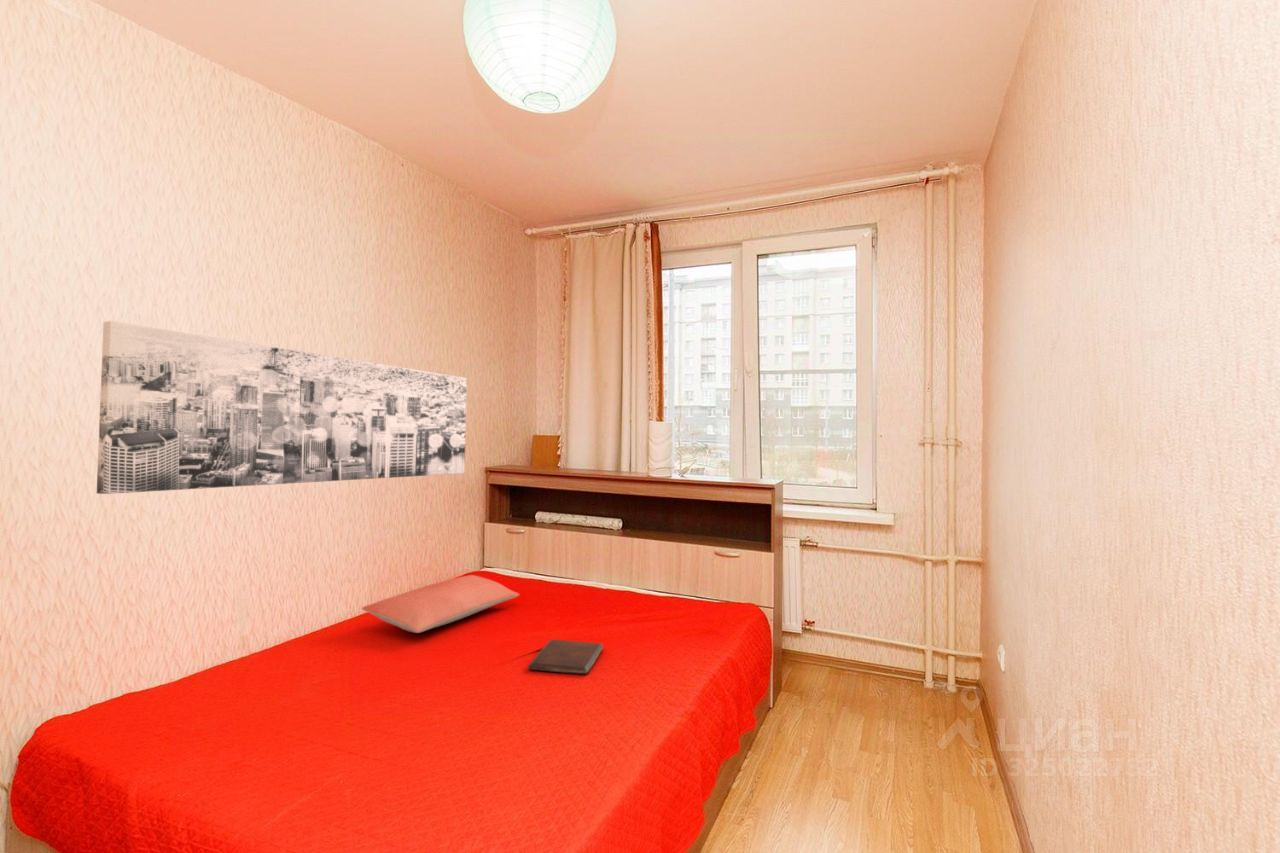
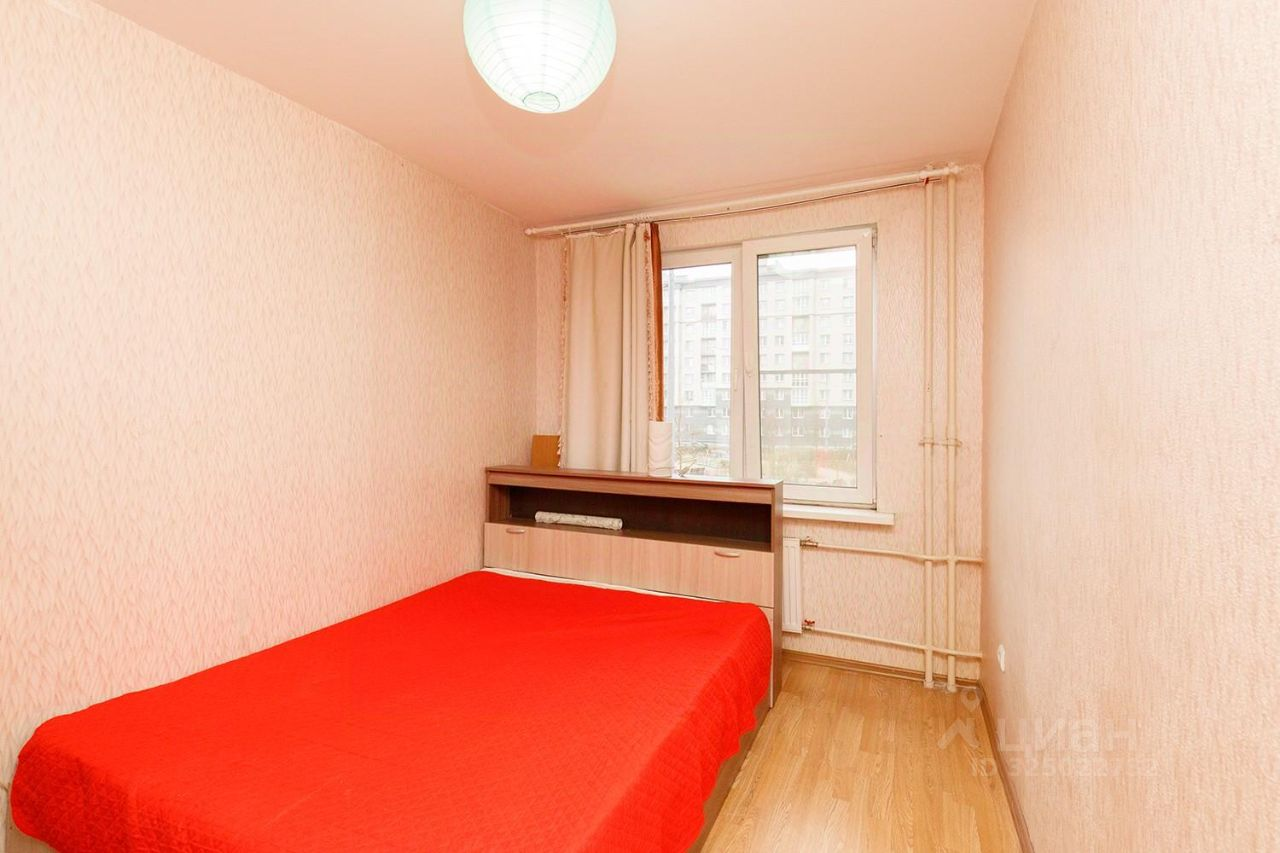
- wall art [96,320,468,495]
- book [527,638,604,675]
- pillow [361,574,520,634]
